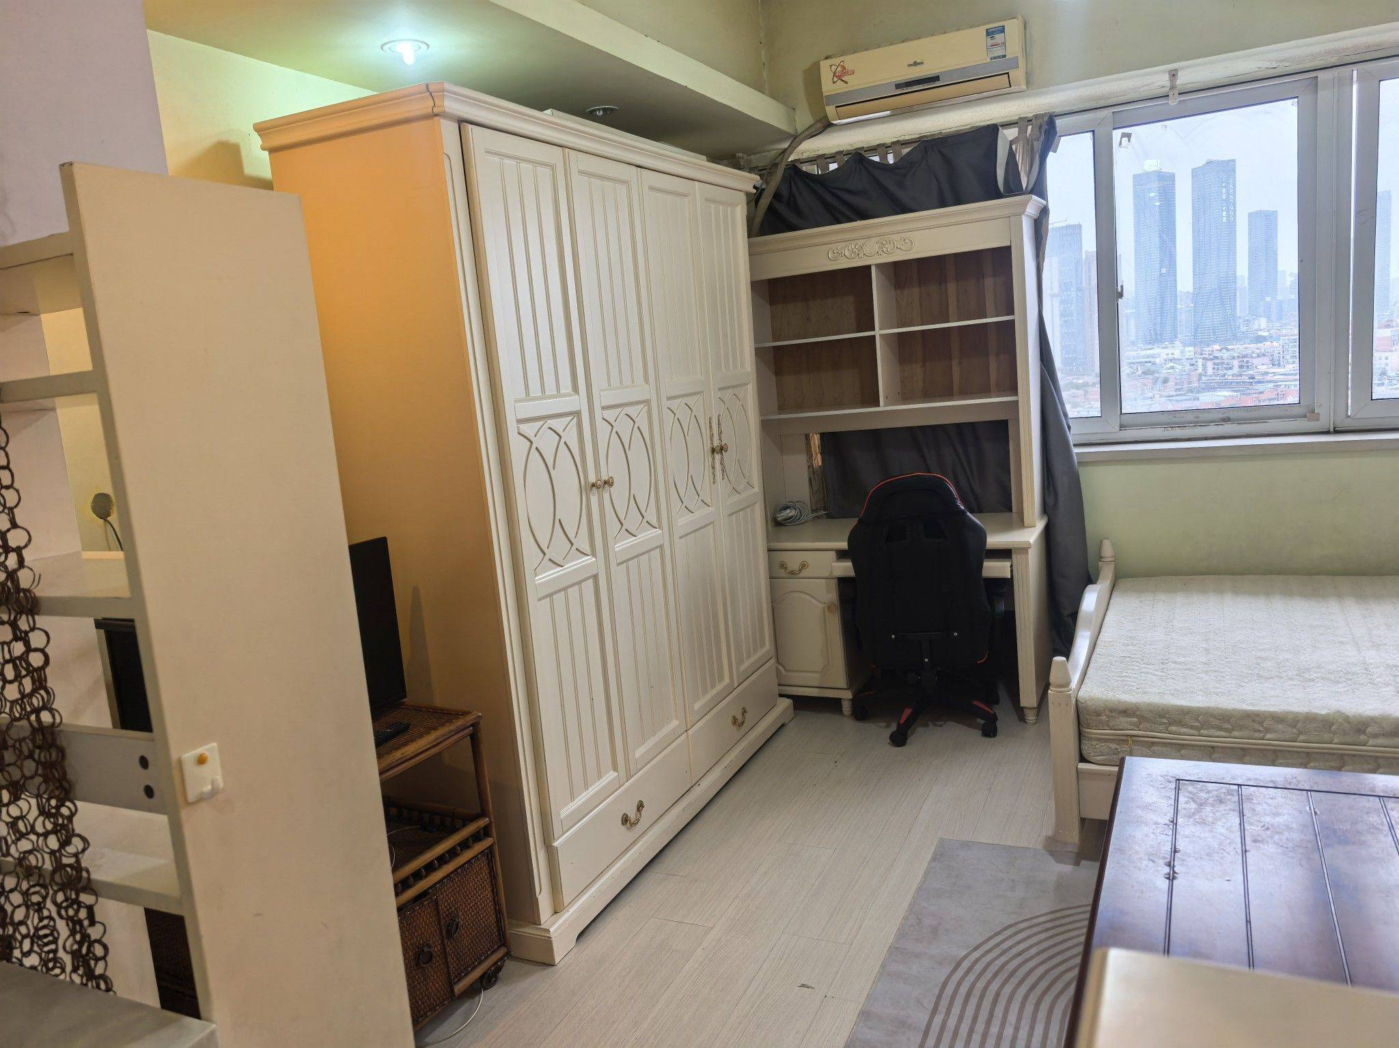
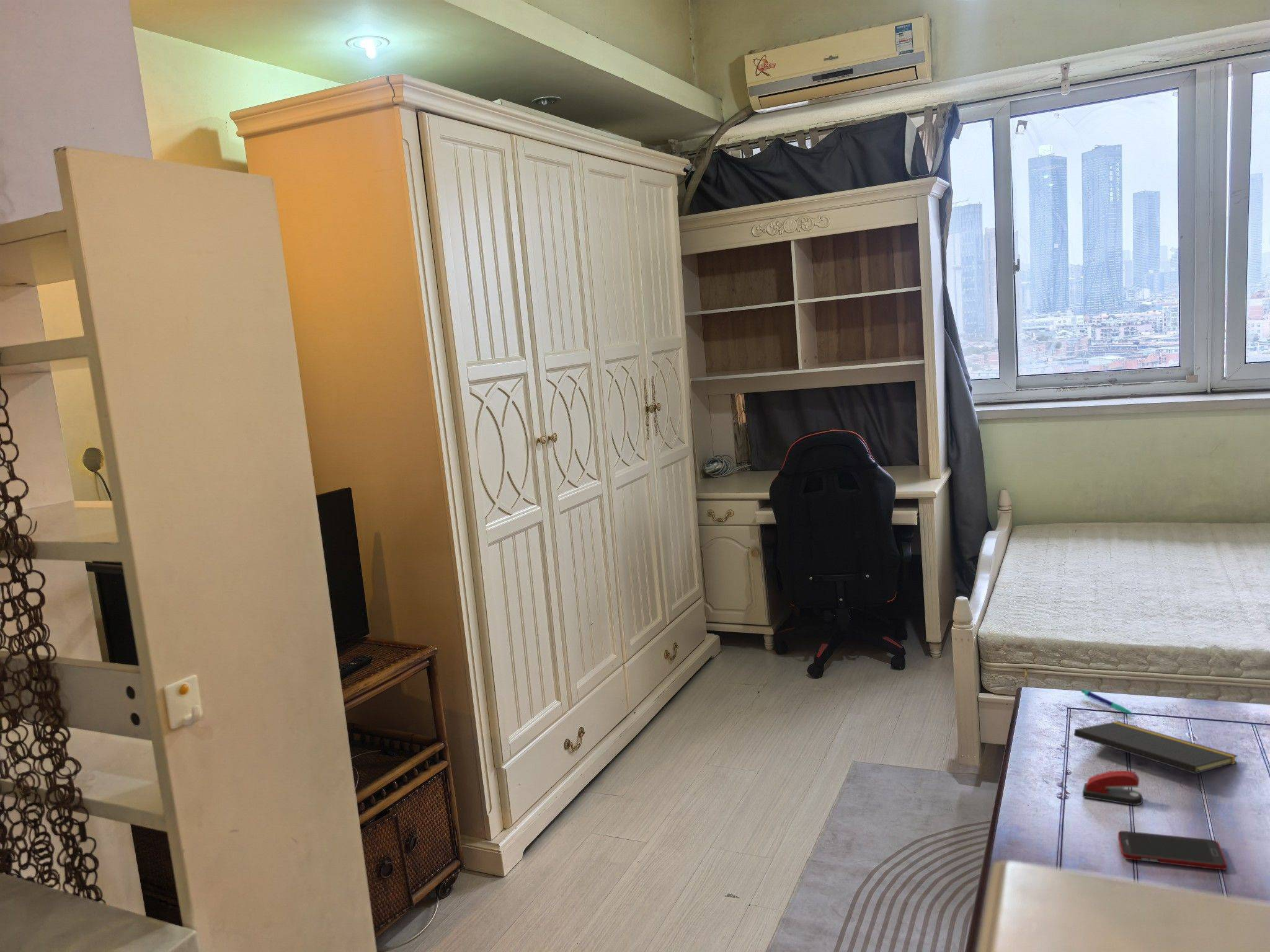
+ notepad [1073,721,1238,792]
+ pen [1081,689,1134,715]
+ stapler [1082,770,1143,806]
+ cell phone [1117,831,1228,870]
